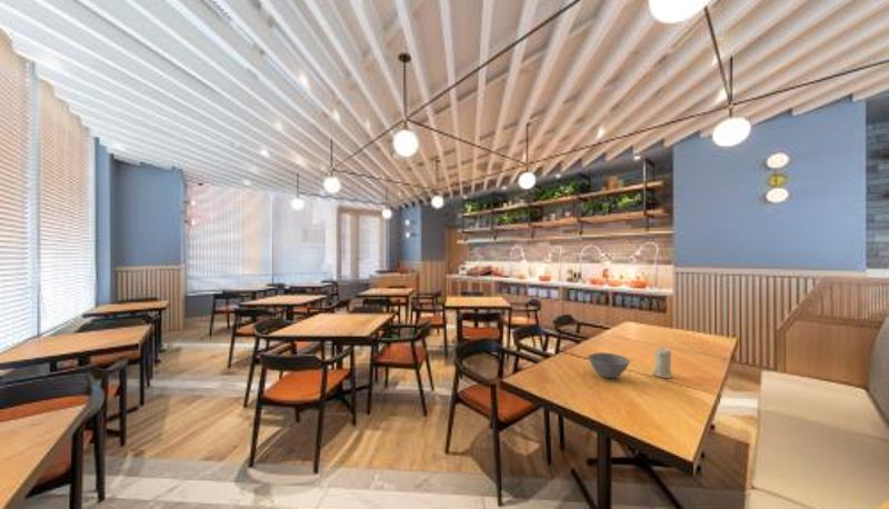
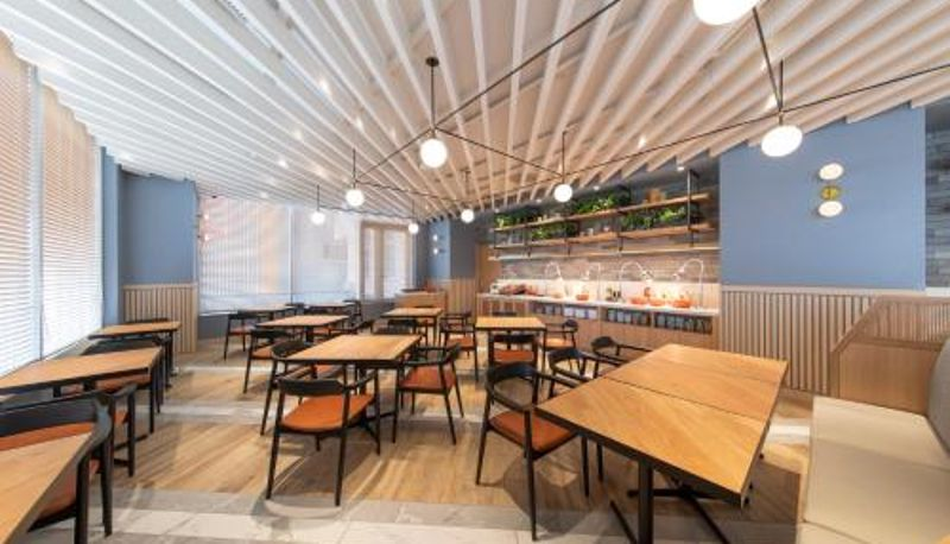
- bowl [587,351,631,379]
- candle [651,346,673,379]
